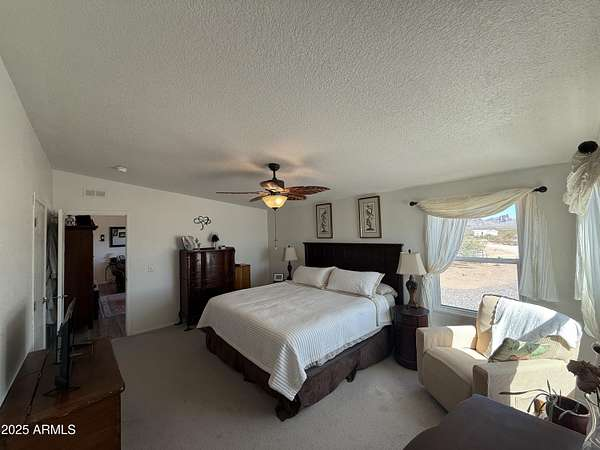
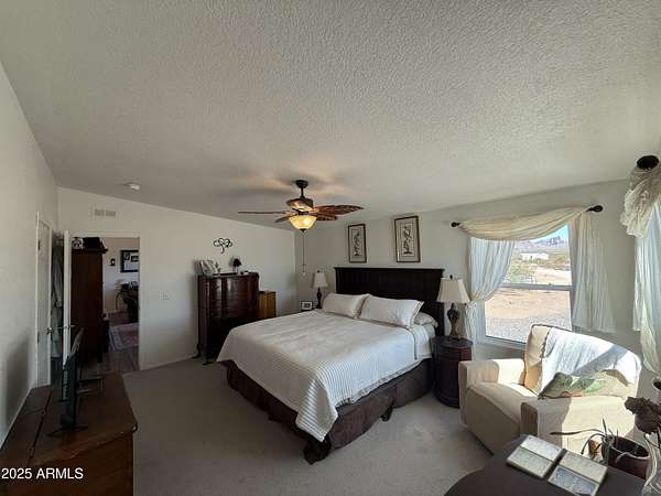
+ drink coaster [506,434,608,496]
